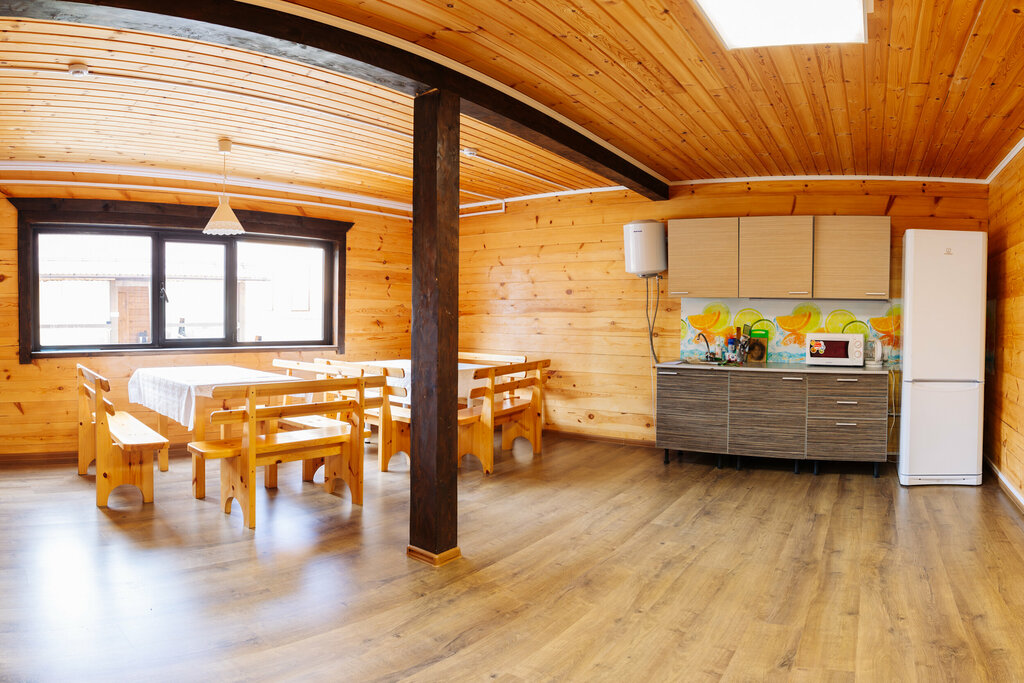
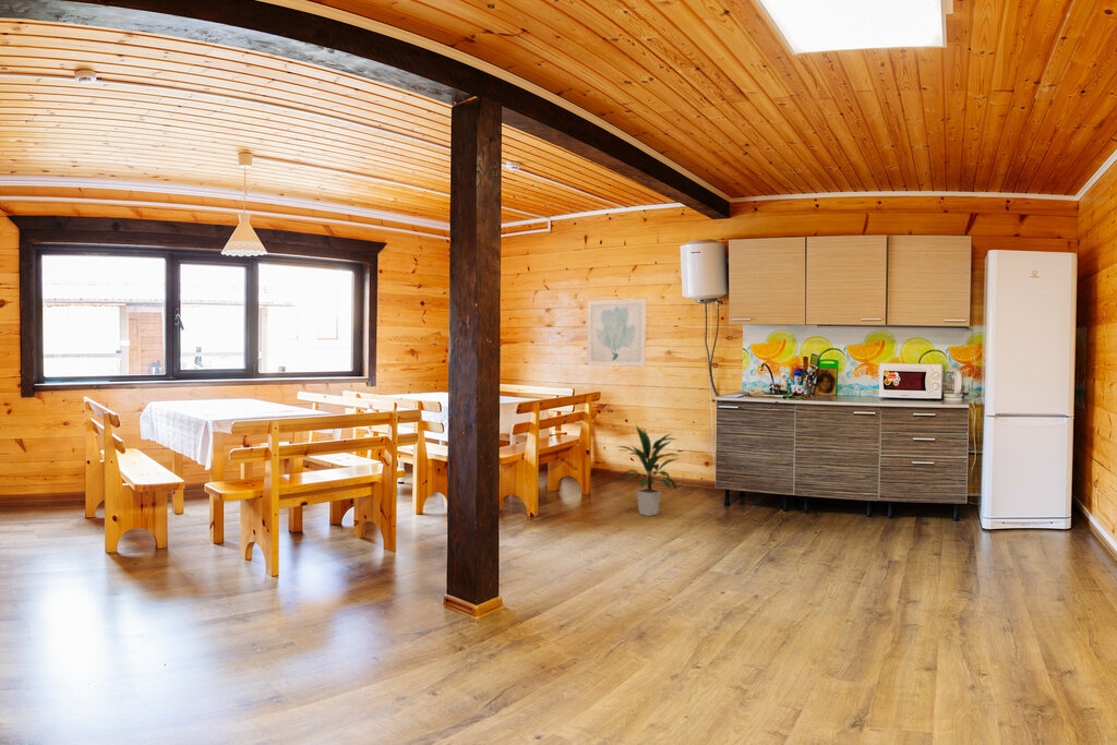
+ indoor plant [614,424,681,517]
+ wall art [586,298,647,368]
